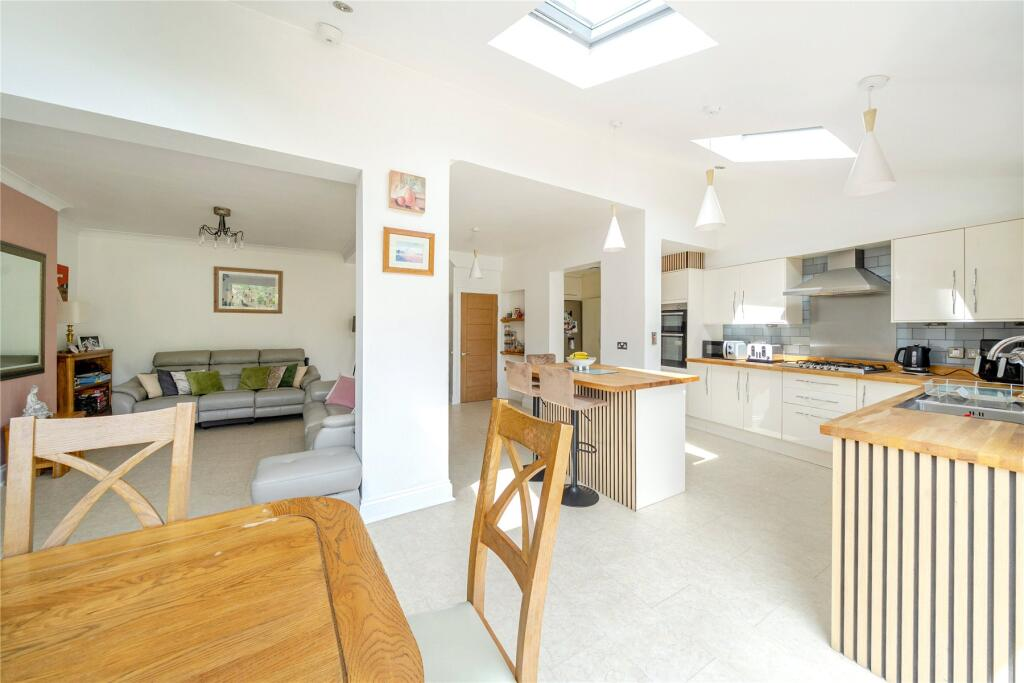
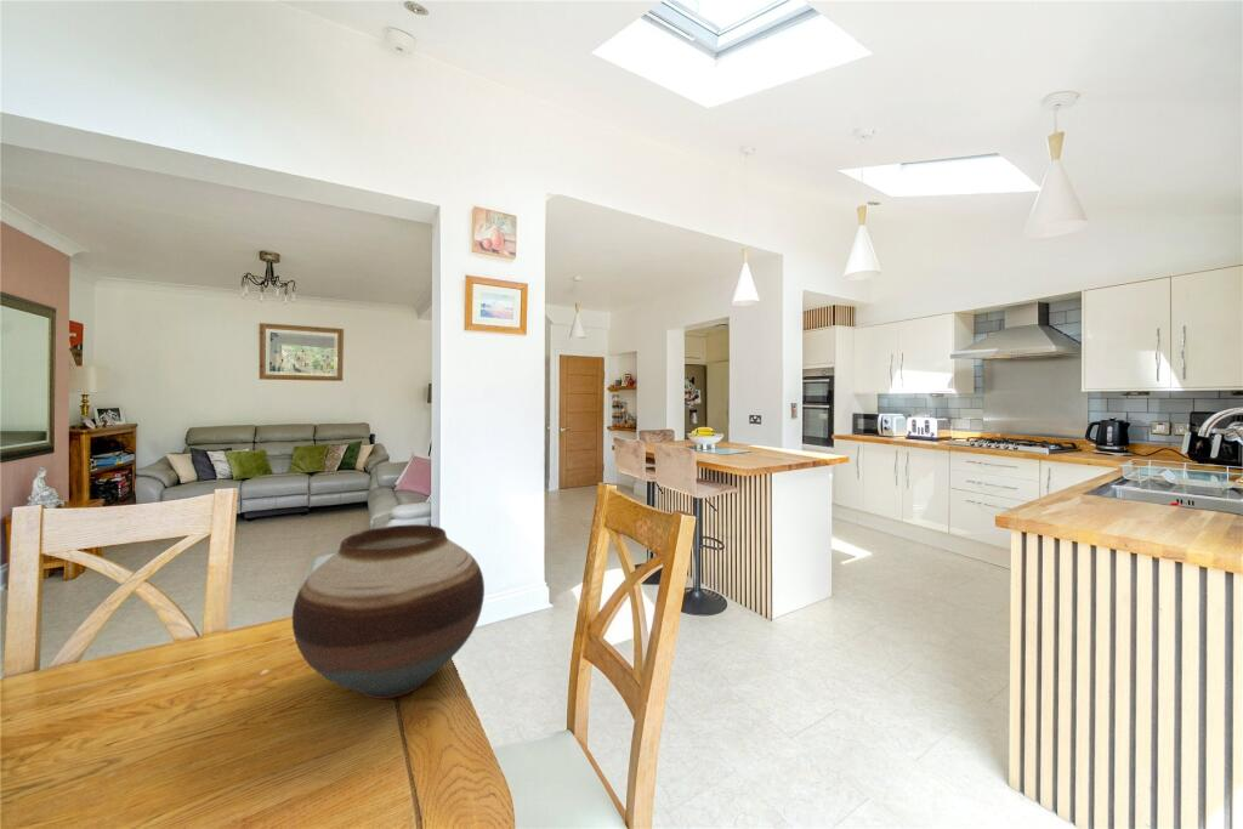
+ vase [291,523,486,700]
